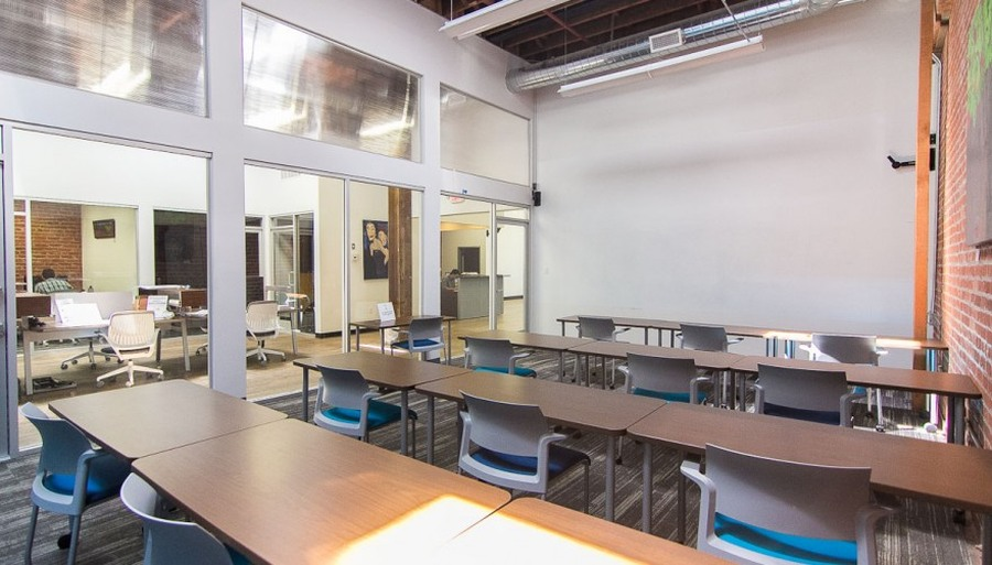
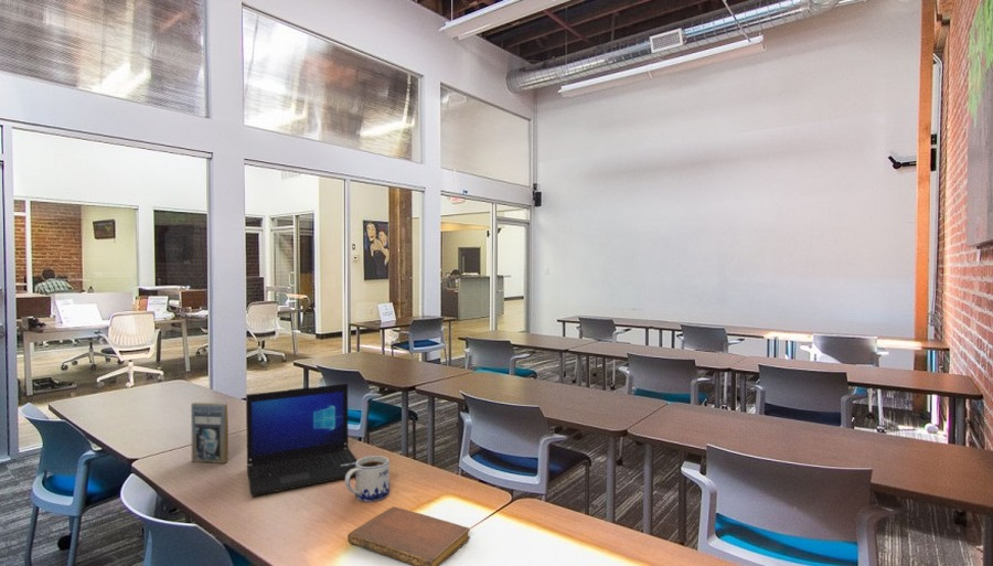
+ laptop [245,383,357,498]
+ notebook [346,505,471,566]
+ book [190,402,229,464]
+ mug [344,455,391,503]
